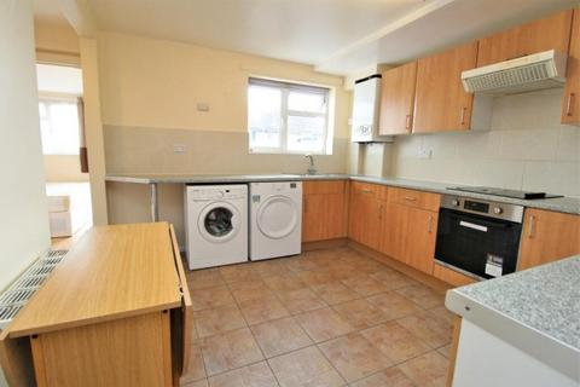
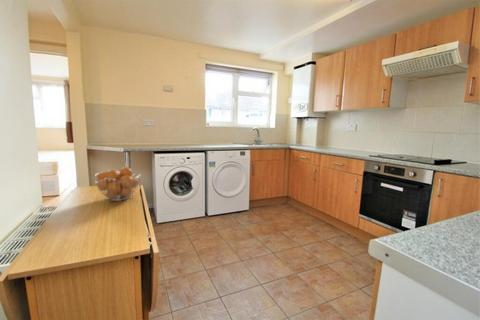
+ fruit basket [93,166,142,202]
